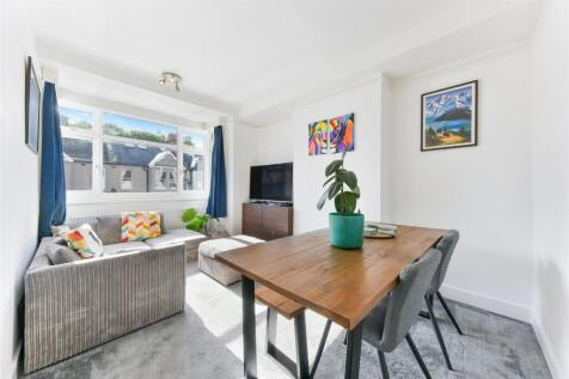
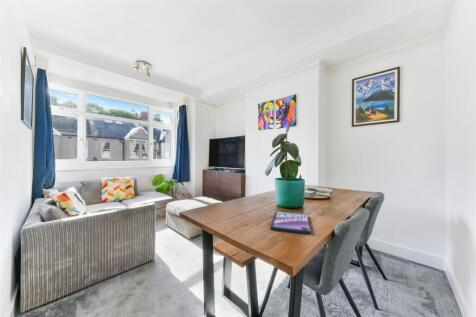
+ video game case [269,211,312,235]
